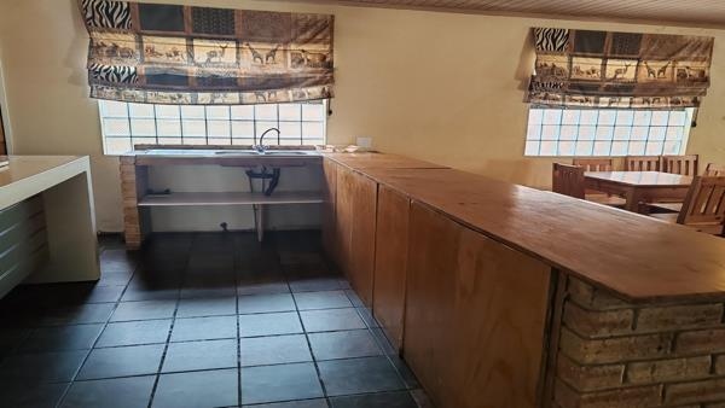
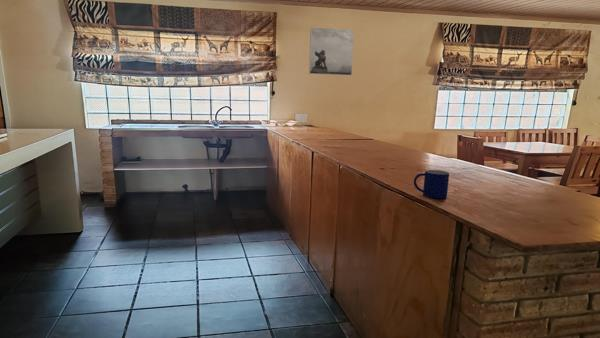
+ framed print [308,26,355,76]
+ mug [413,169,450,200]
